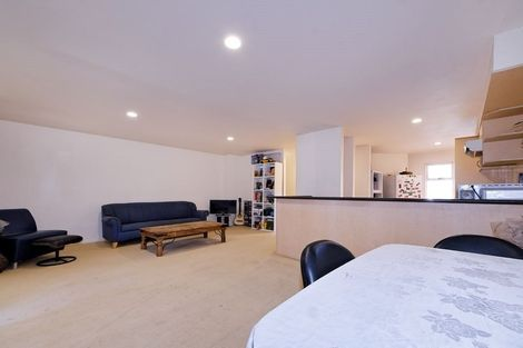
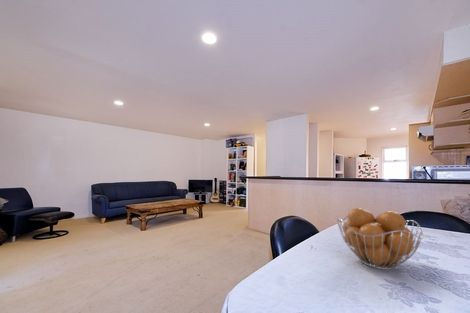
+ fruit basket [336,207,424,271]
